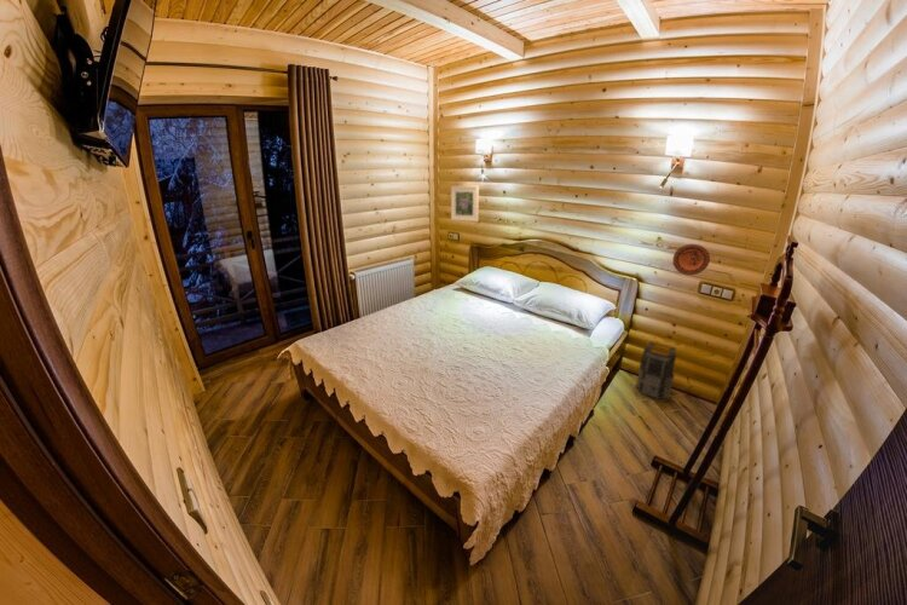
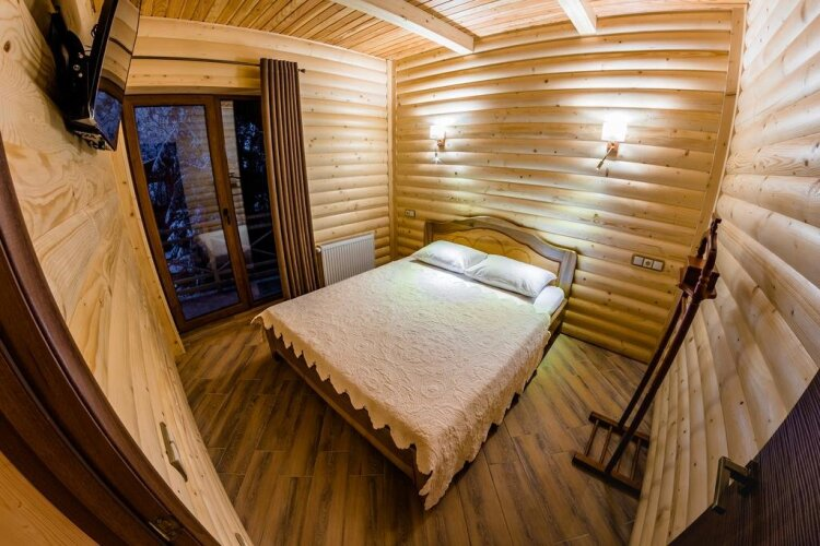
- backpack [635,340,677,401]
- decorative plate [671,243,711,276]
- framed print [450,185,480,223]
